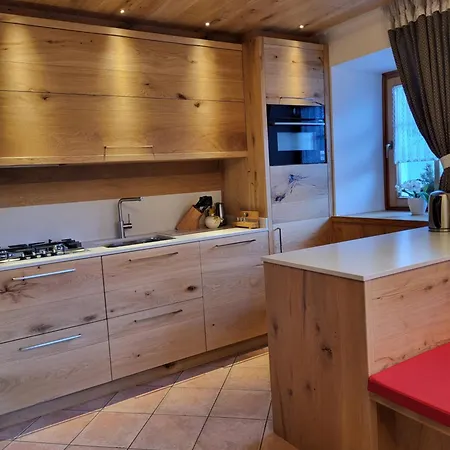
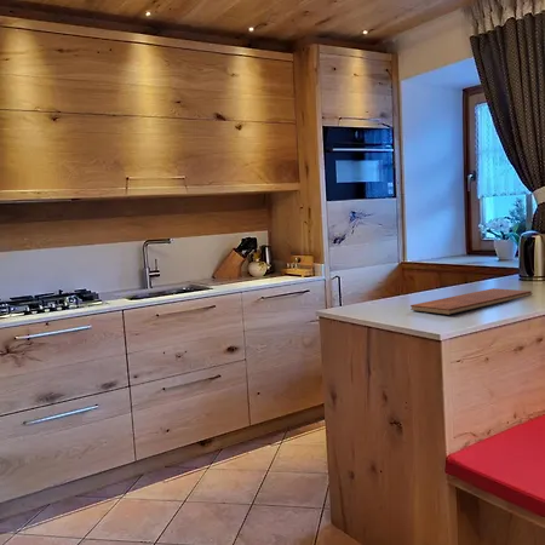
+ chopping board [409,287,534,316]
